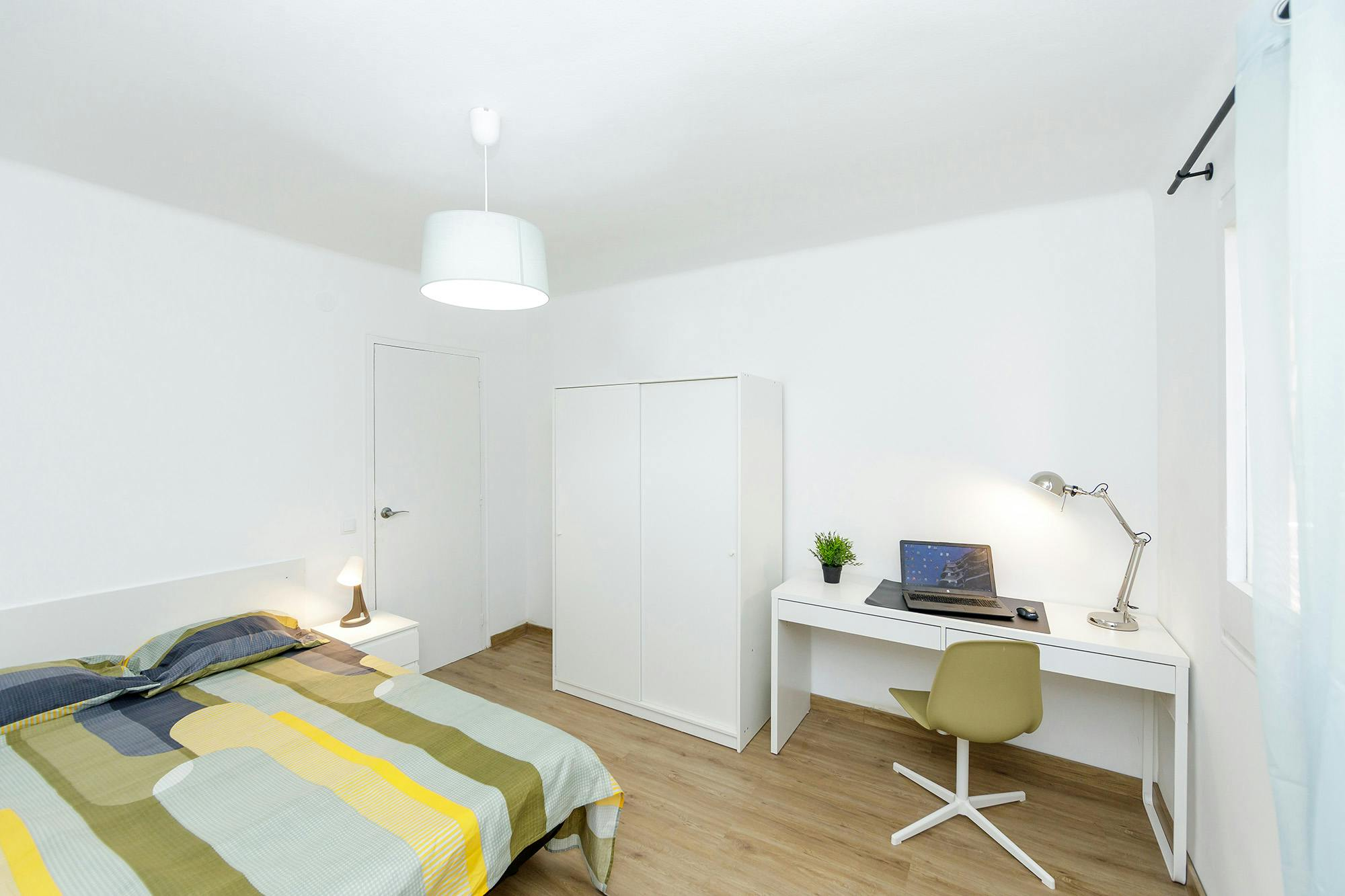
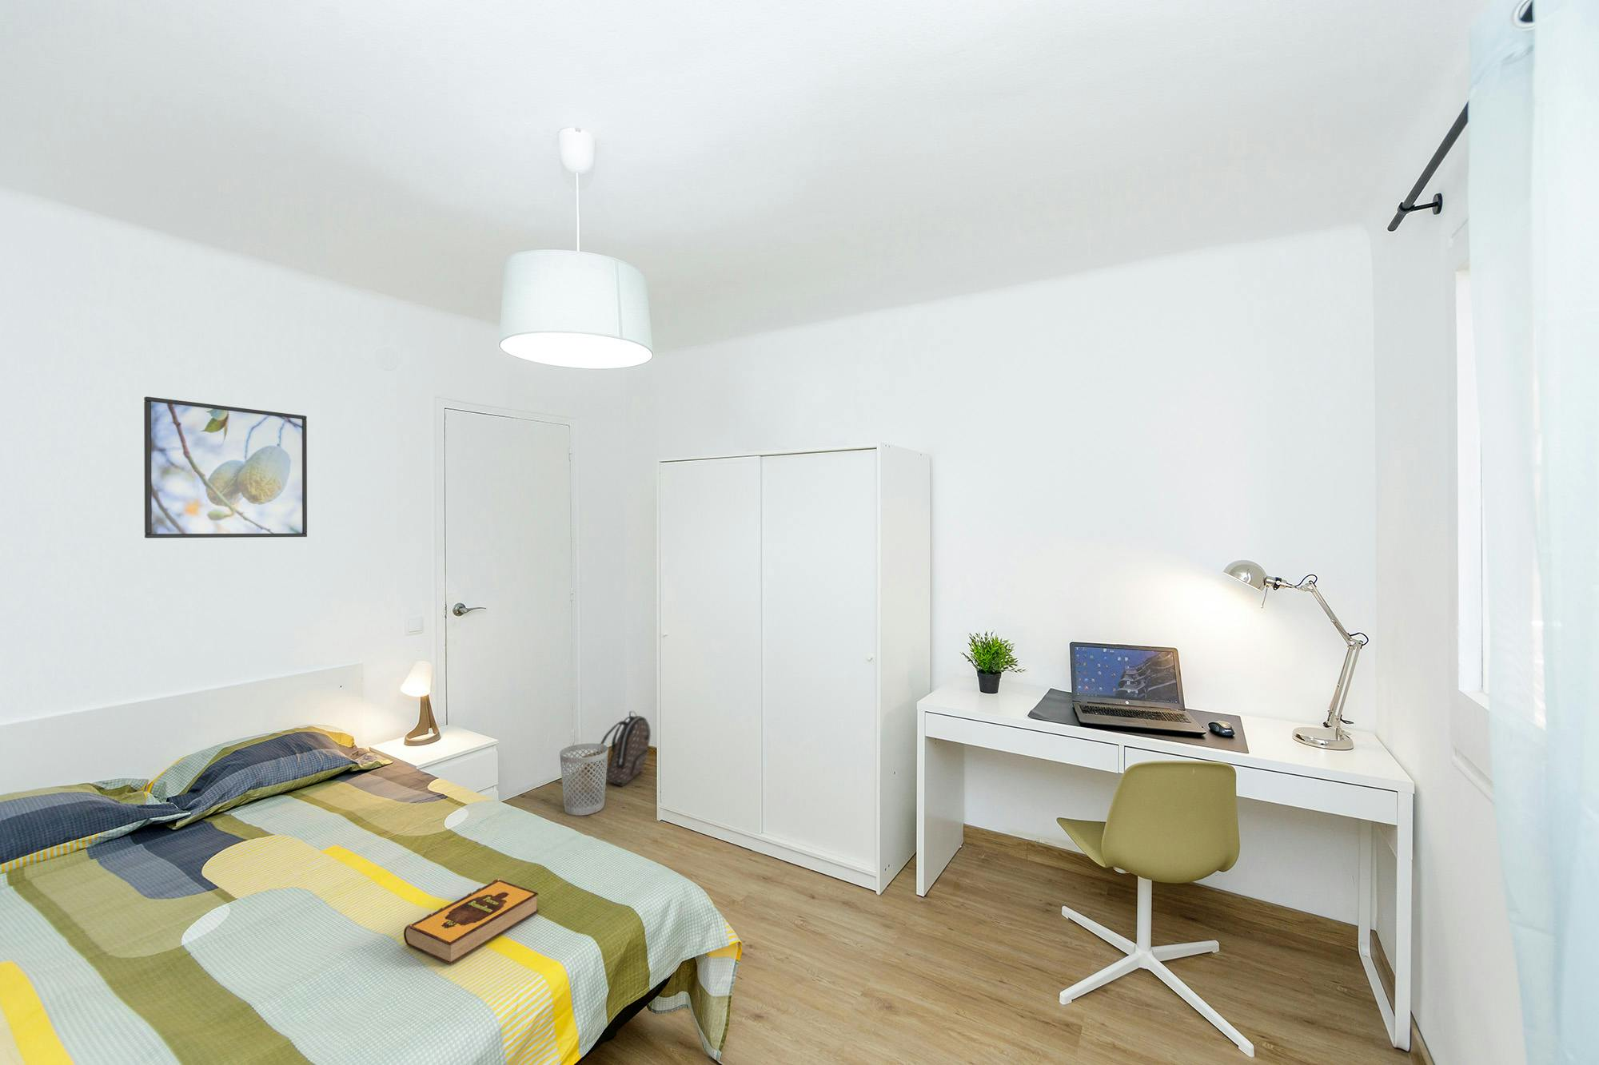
+ wastebasket [559,742,609,817]
+ hardback book [403,878,540,965]
+ backpack [594,711,651,787]
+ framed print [143,396,308,538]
